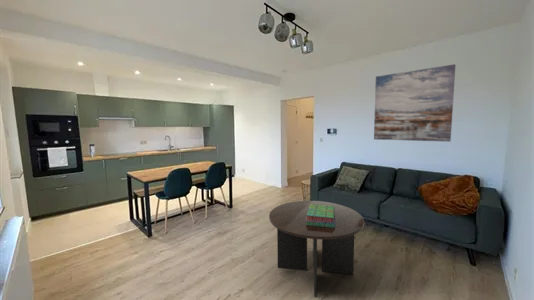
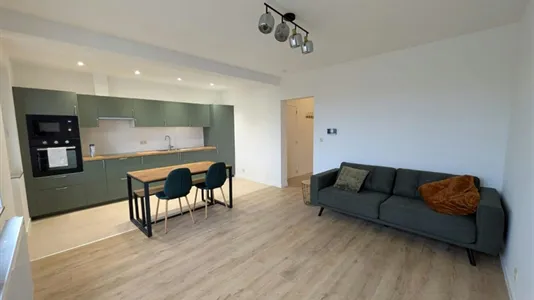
- coffee table [268,200,365,298]
- stack of books [306,204,335,228]
- wall art [373,63,457,143]
